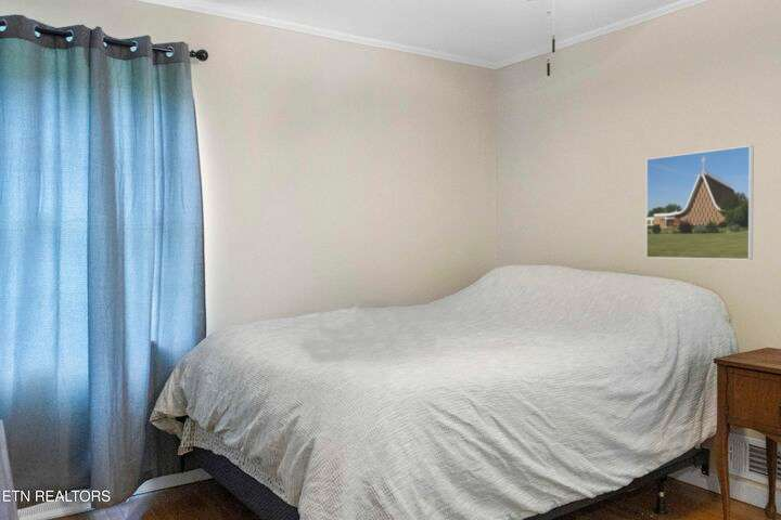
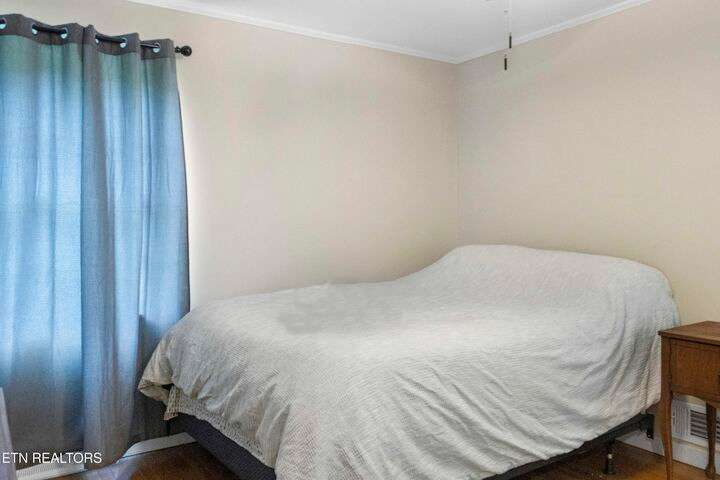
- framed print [645,144,755,261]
